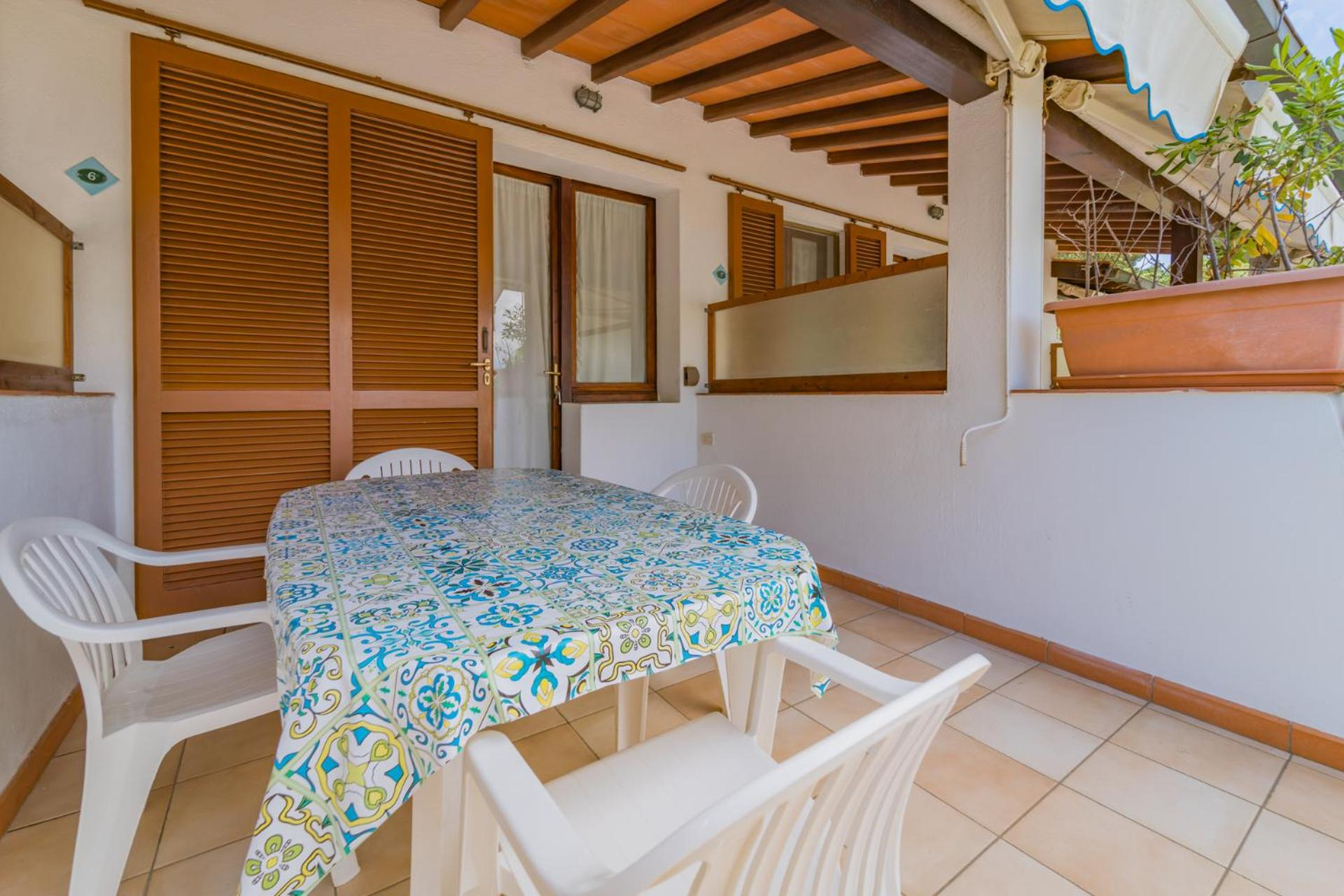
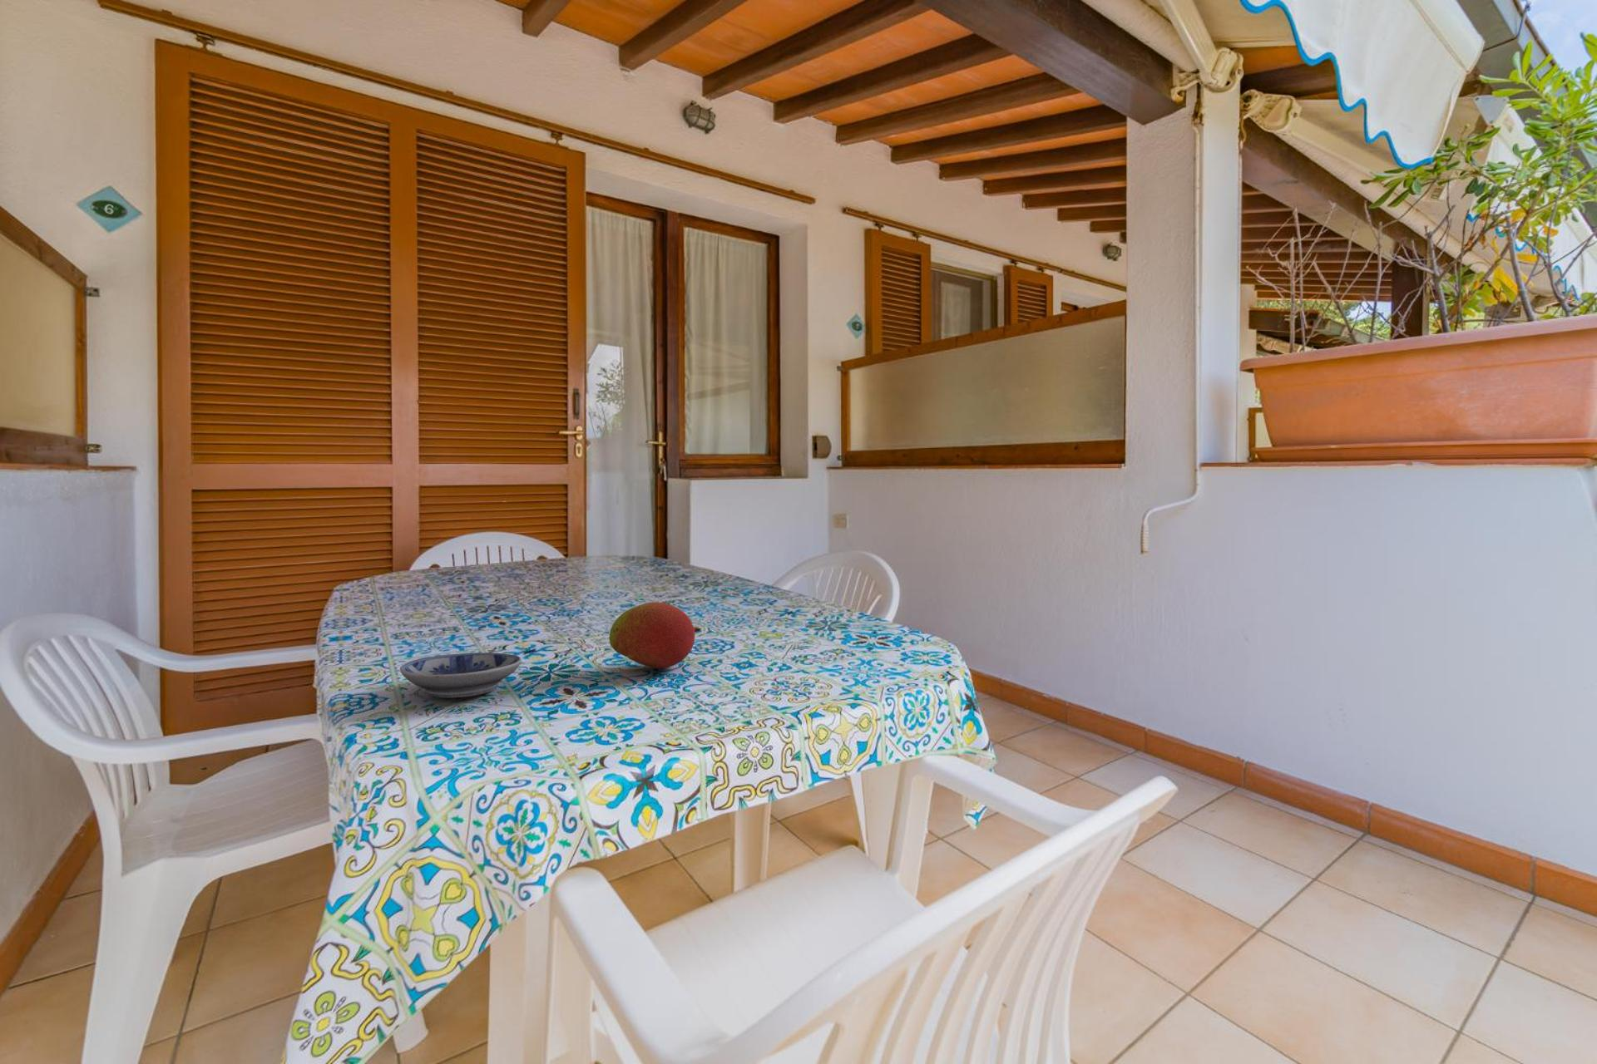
+ fruit [608,601,701,669]
+ bowl [399,652,523,698]
